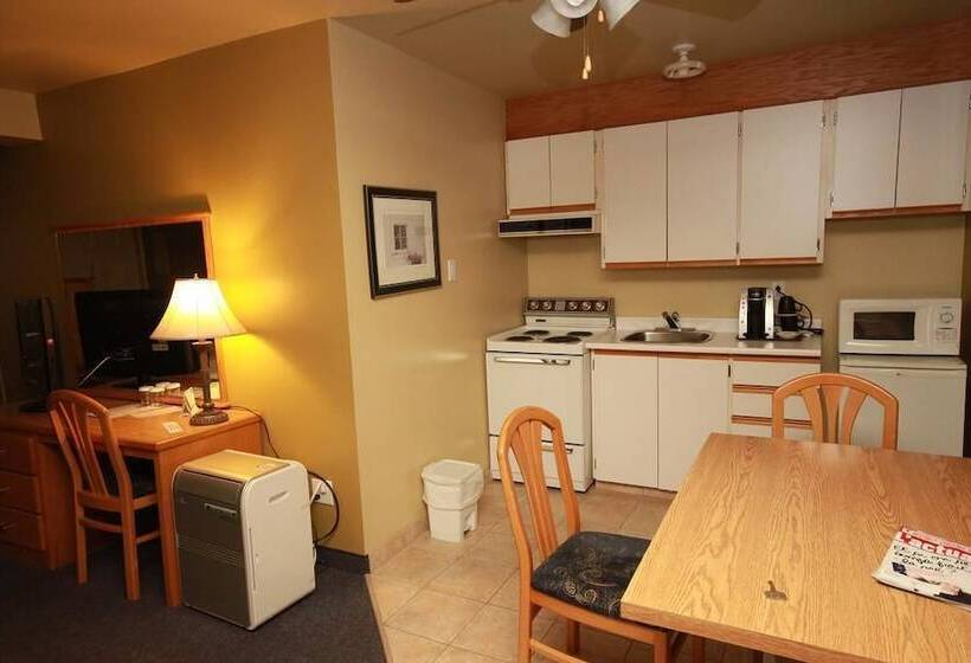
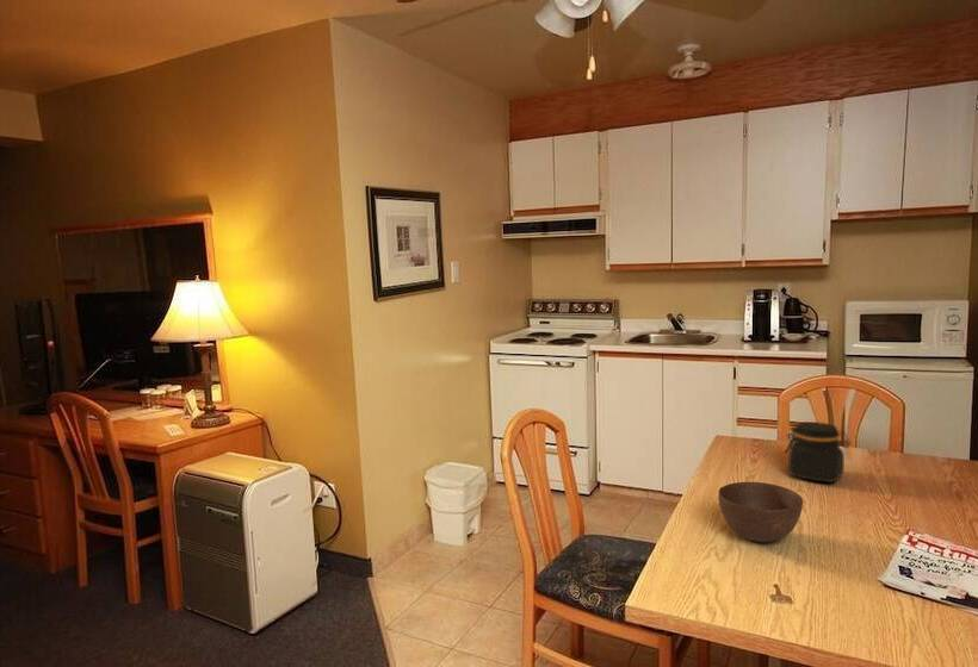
+ bowl [718,481,804,544]
+ jar [784,420,852,484]
